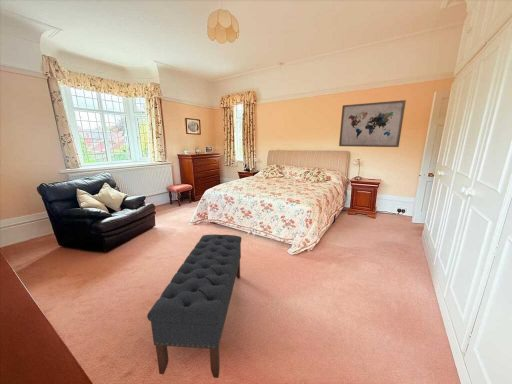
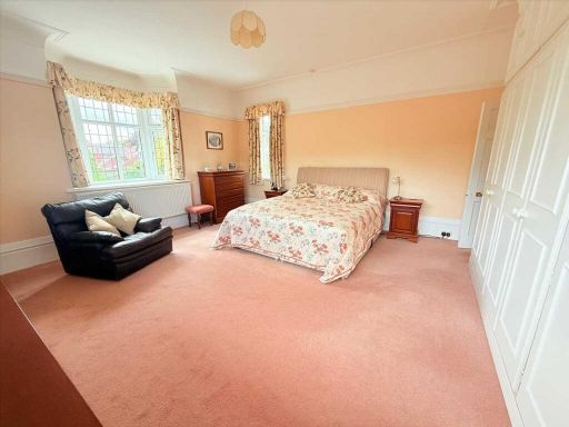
- wall art [338,99,407,148]
- bench [146,233,242,379]
